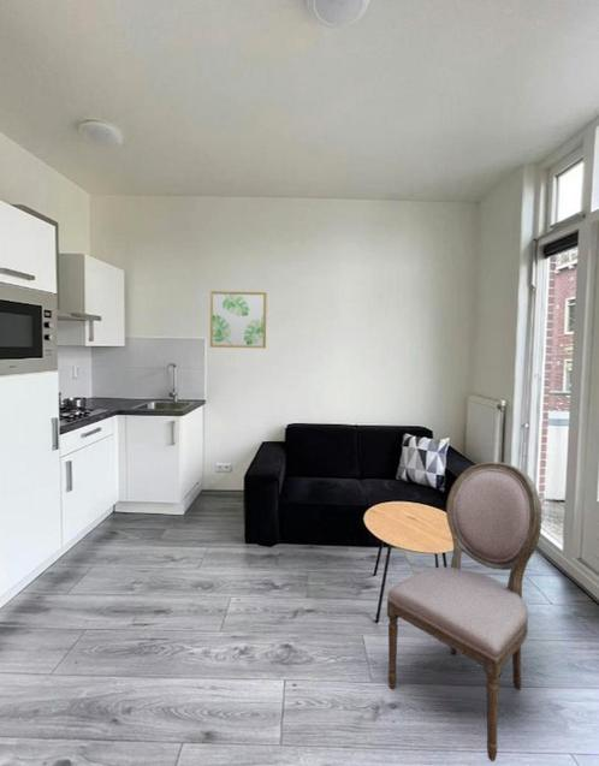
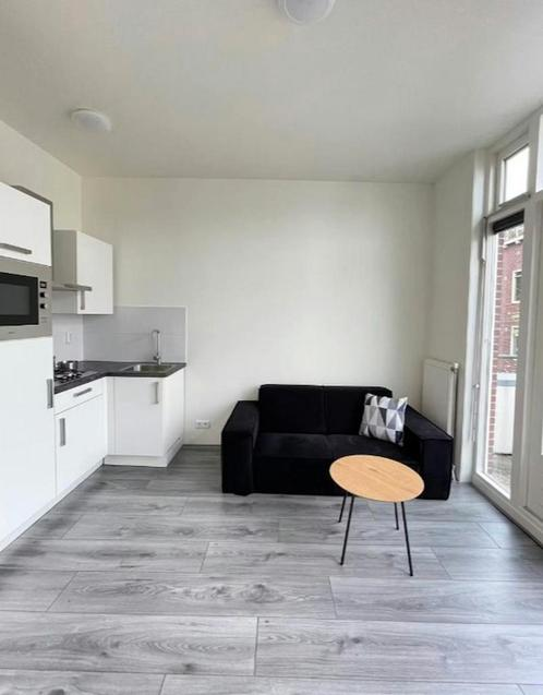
- dining chair [386,461,542,762]
- wall art [209,290,267,350]
